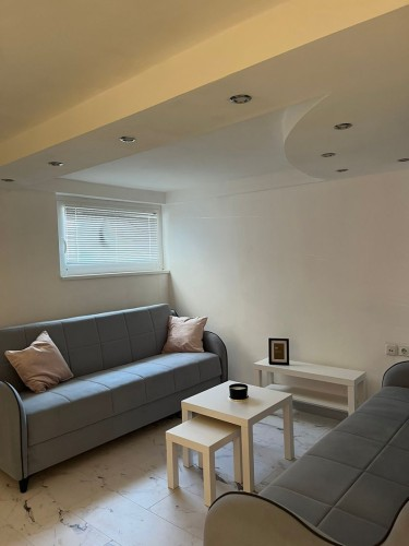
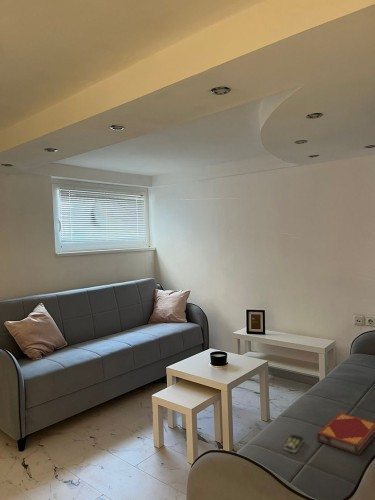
+ remote control [282,434,305,453]
+ hardback book [316,412,375,456]
